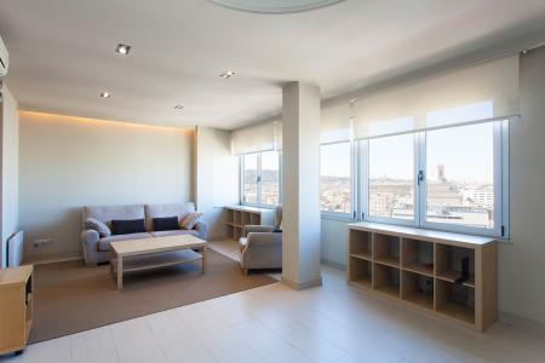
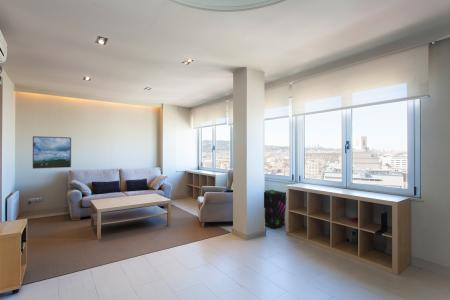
+ speaker [263,189,287,230]
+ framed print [32,135,72,170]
